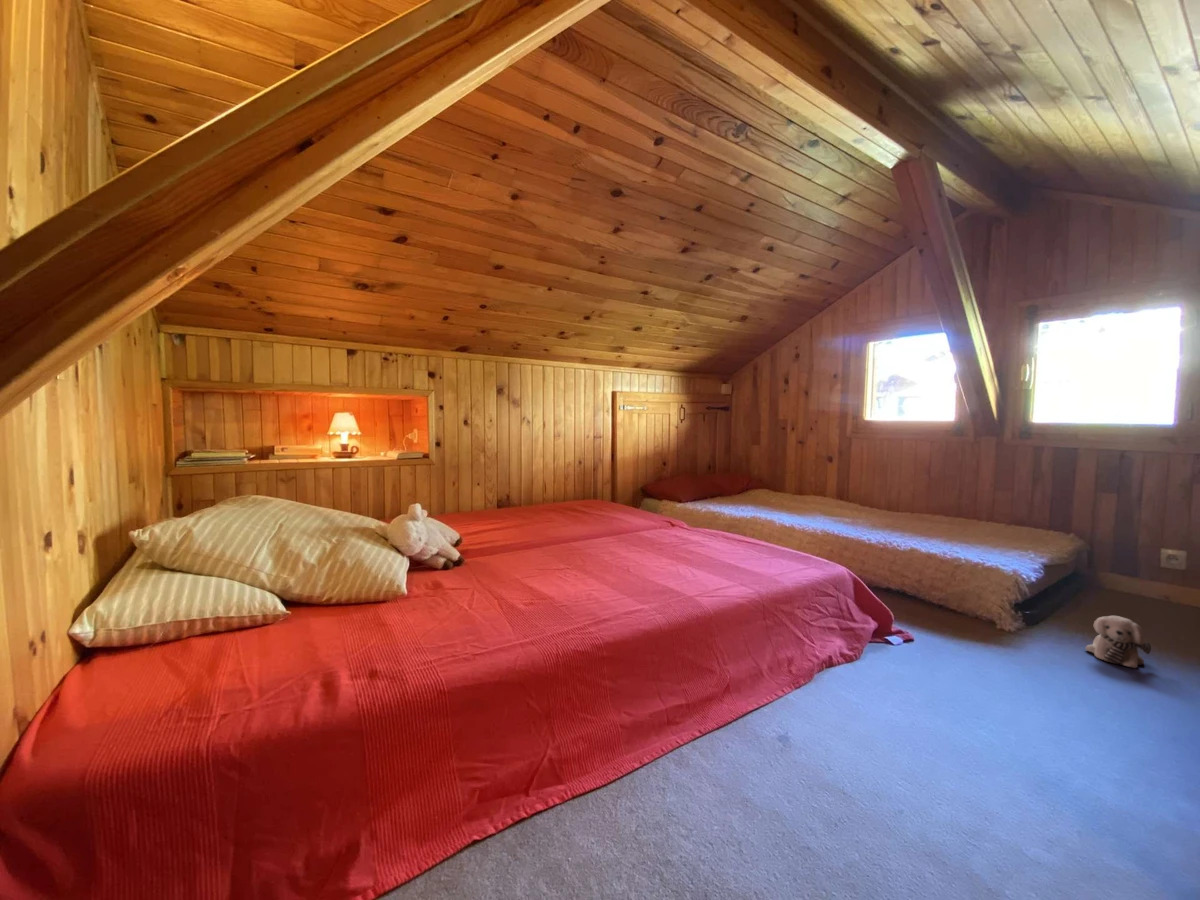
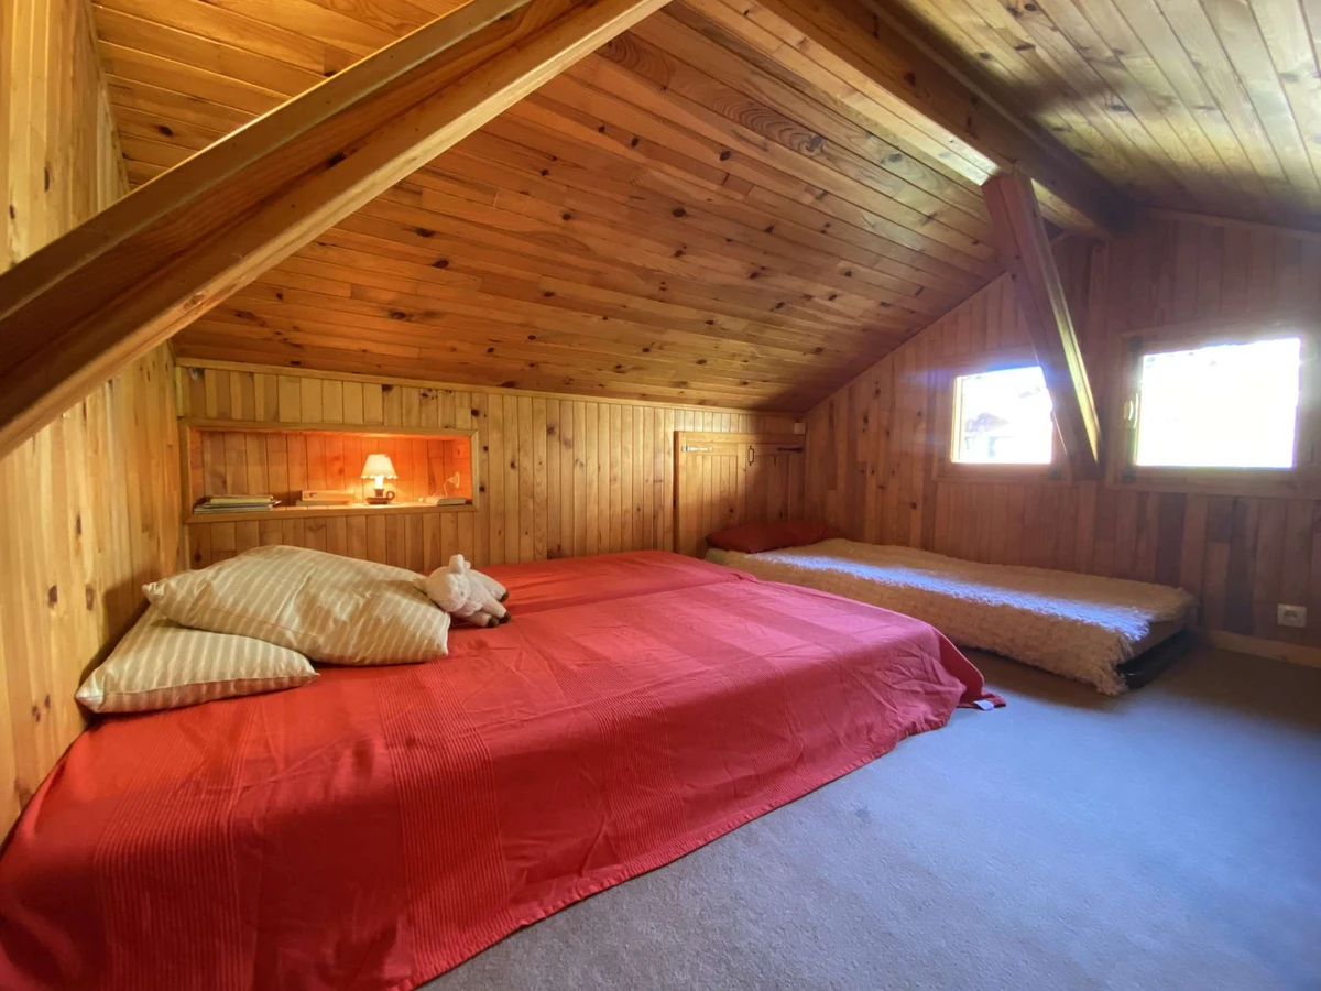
- plush toy [1085,615,1152,669]
